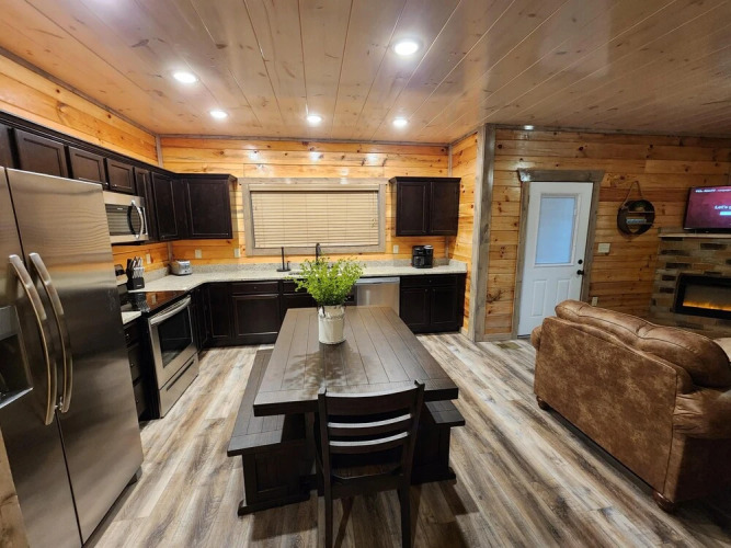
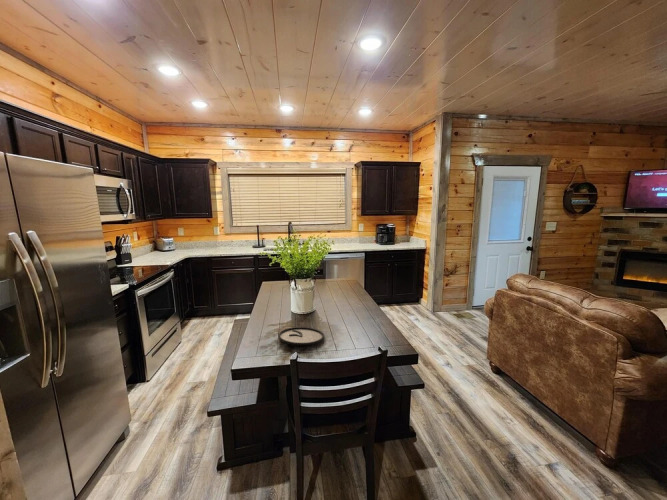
+ plate [277,326,325,346]
